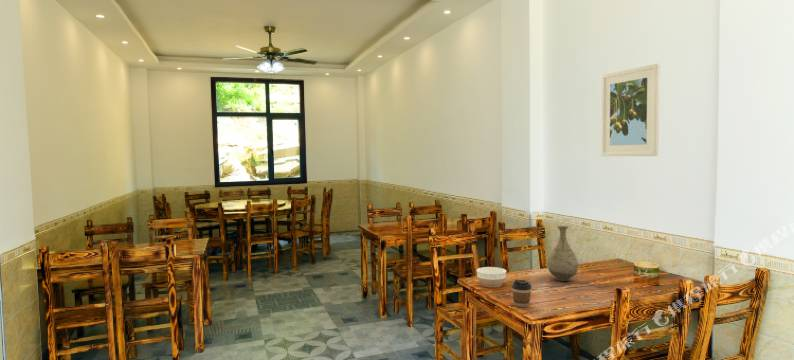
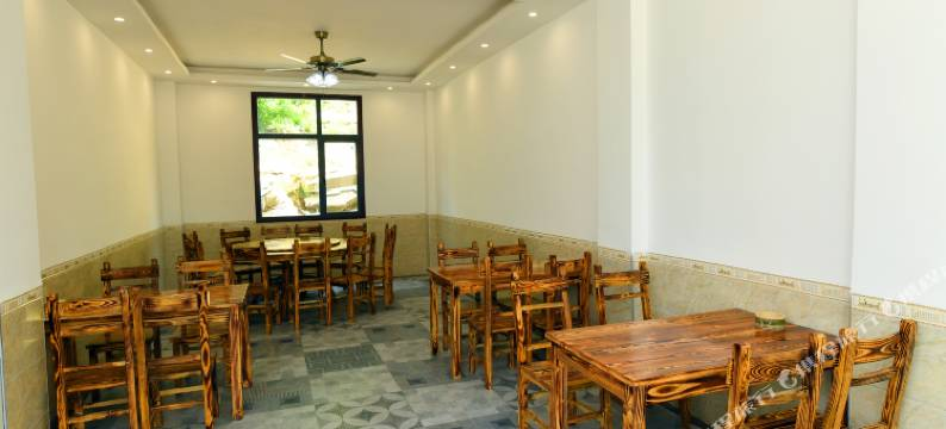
- vase [546,225,579,282]
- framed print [600,63,660,157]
- bowl [476,266,507,288]
- coffee cup [511,278,532,308]
